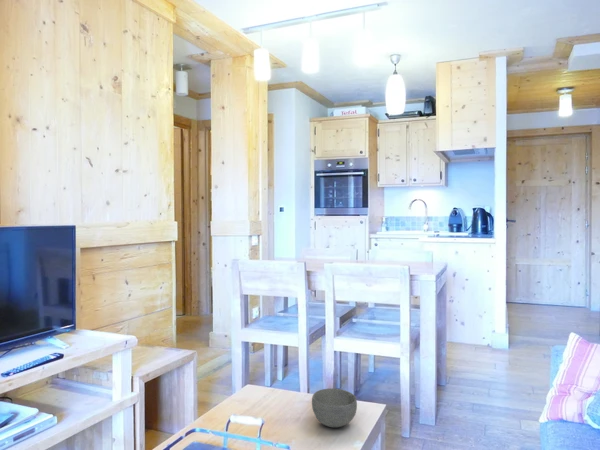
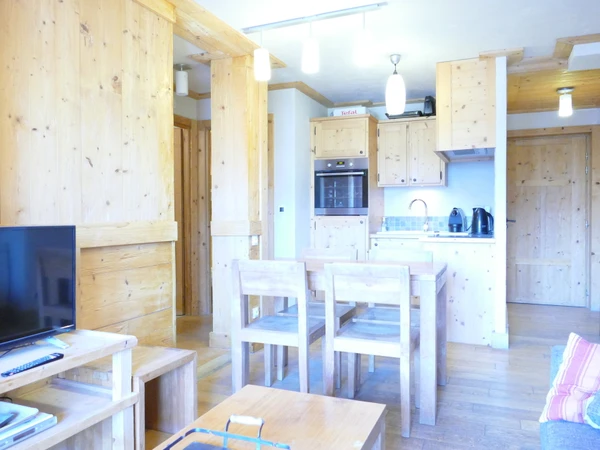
- bowl [311,388,358,428]
